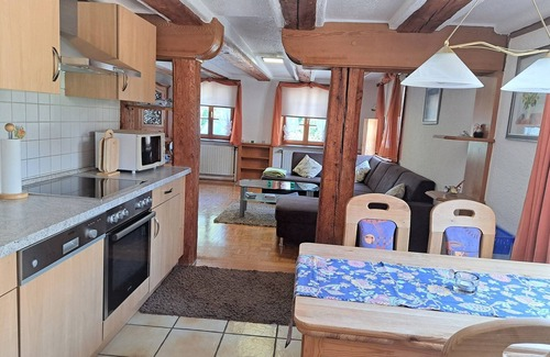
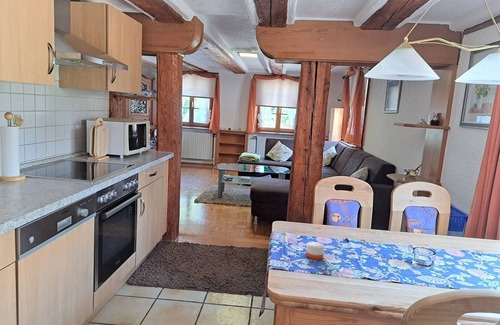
+ candle [305,241,325,261]
